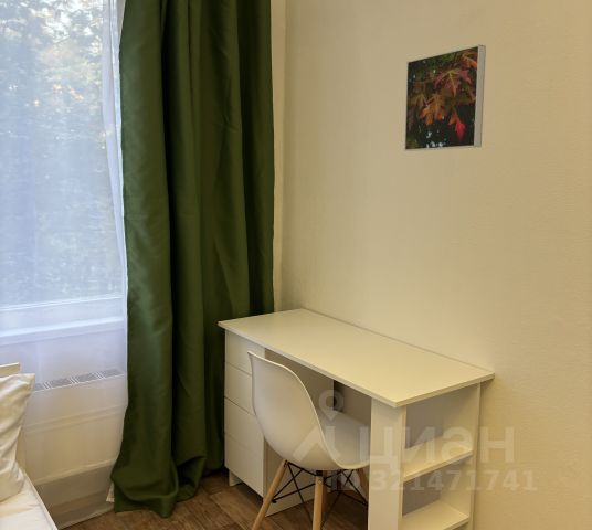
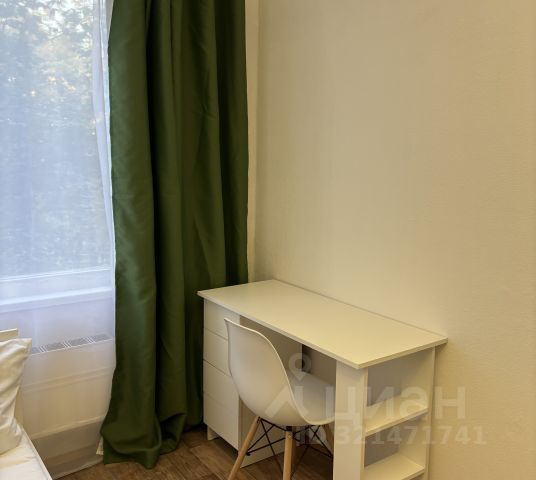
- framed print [403,43,487,152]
